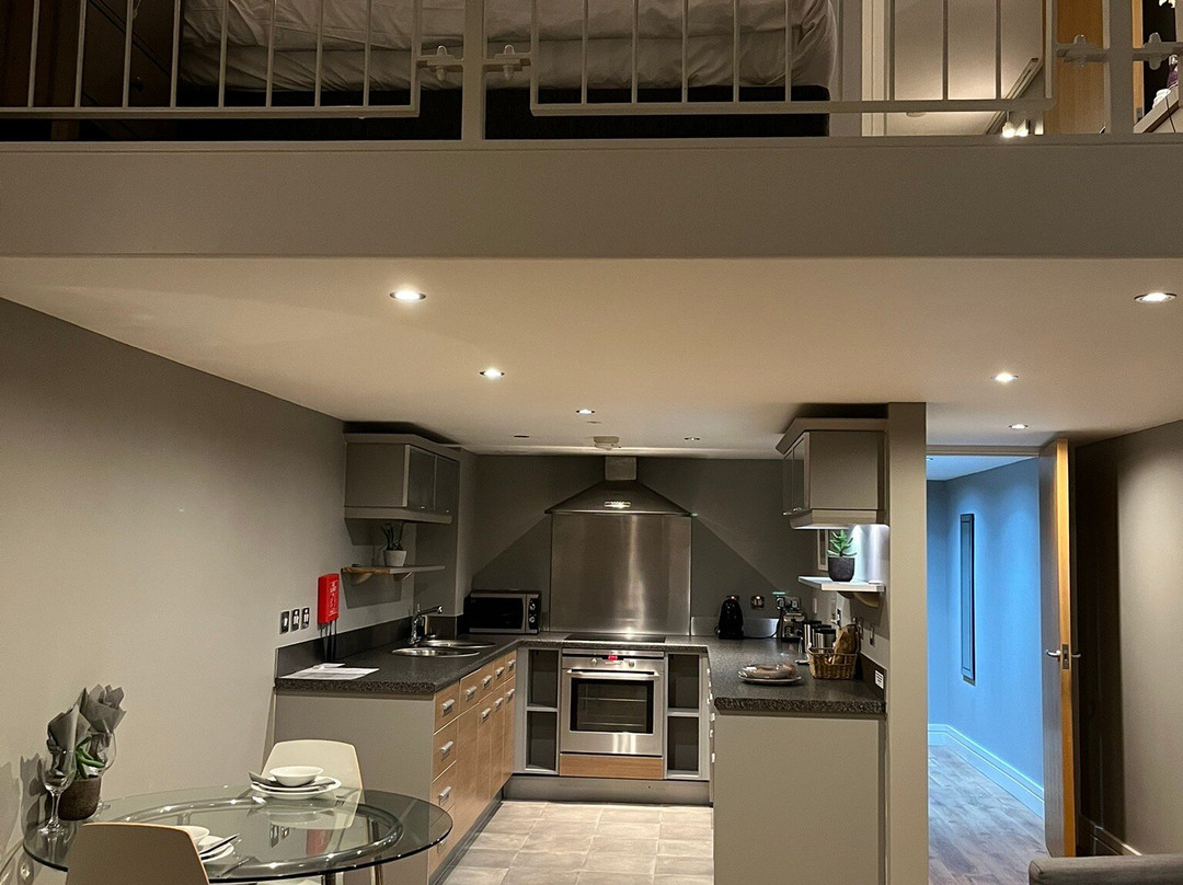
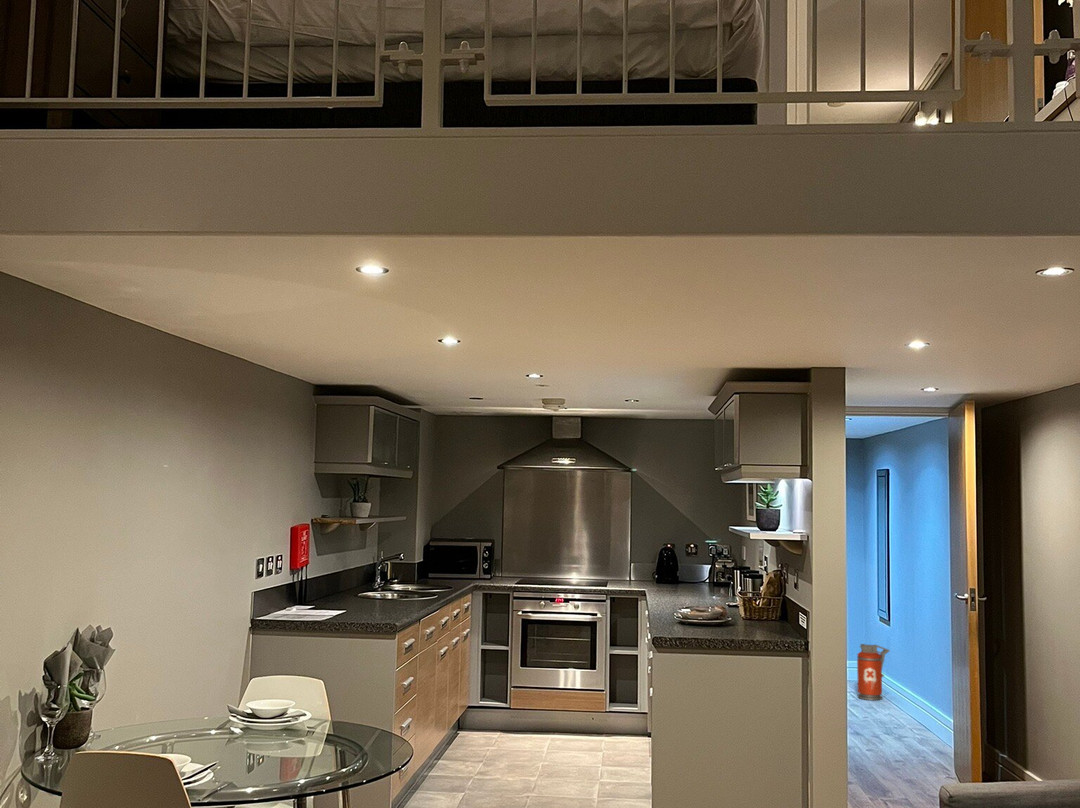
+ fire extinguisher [856,643,891,702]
